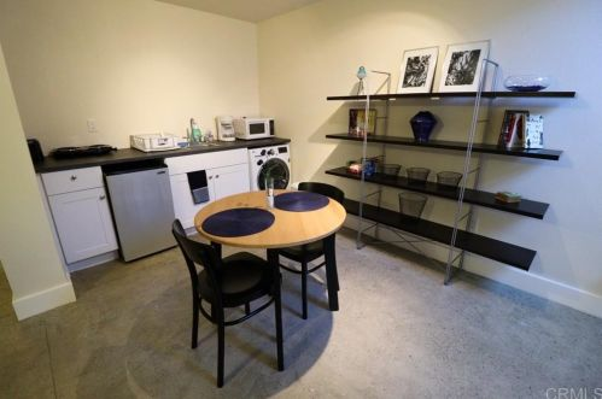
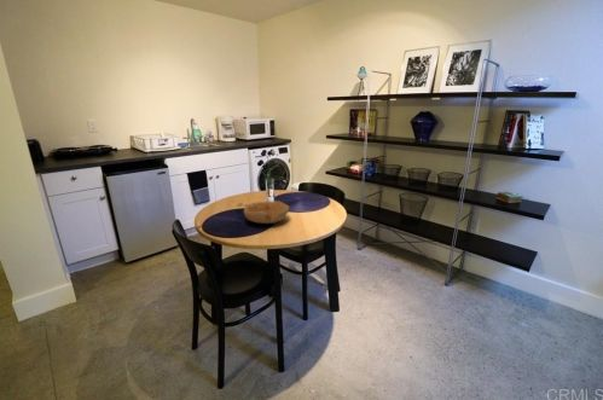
+ bowl [243,199,290,225]
